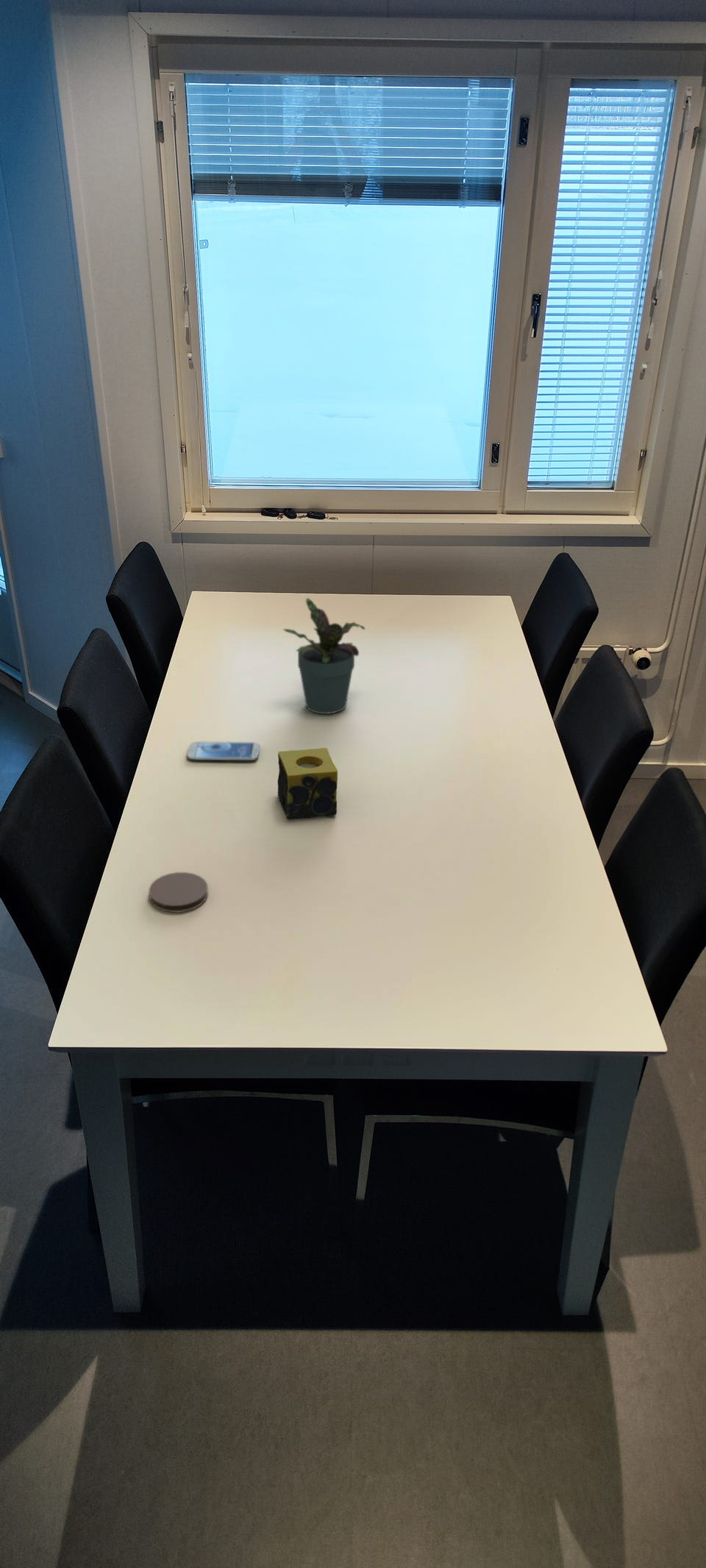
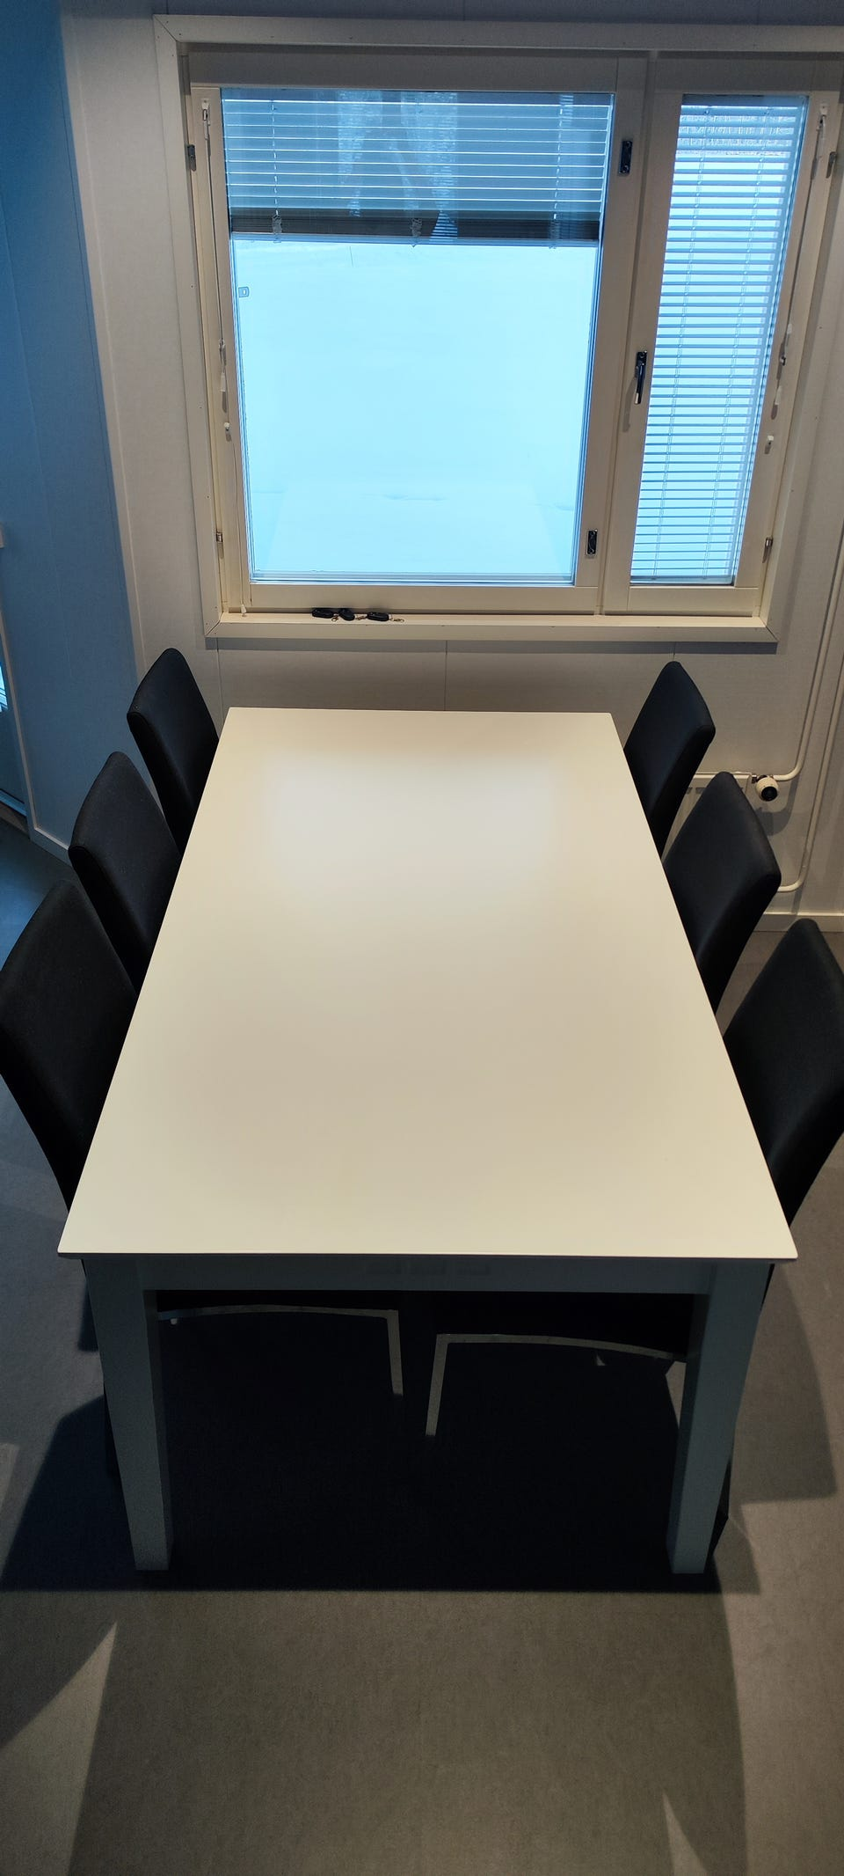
- coaster [149,872,209,913]
- smartphone [187,741,260,761]
- candle [277,747,338,821]
- potted plant [282,597,366,715]
